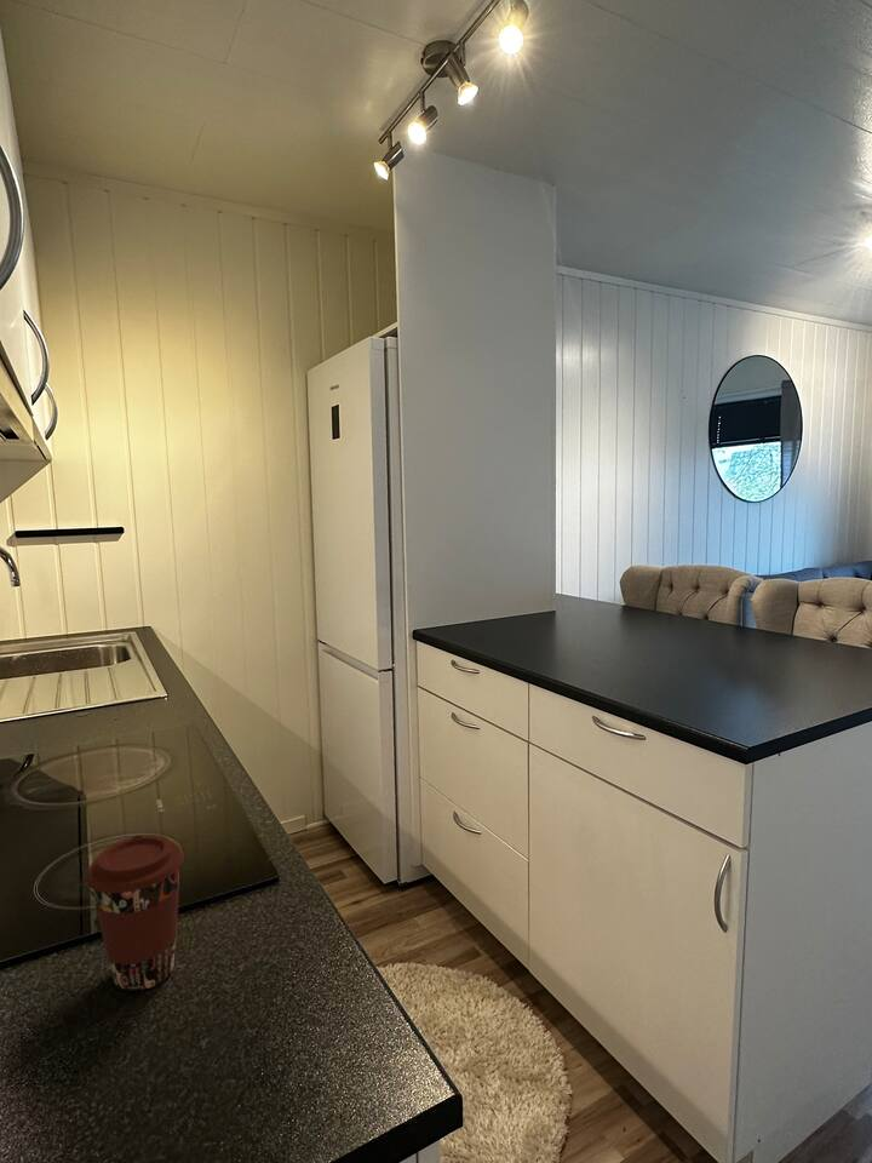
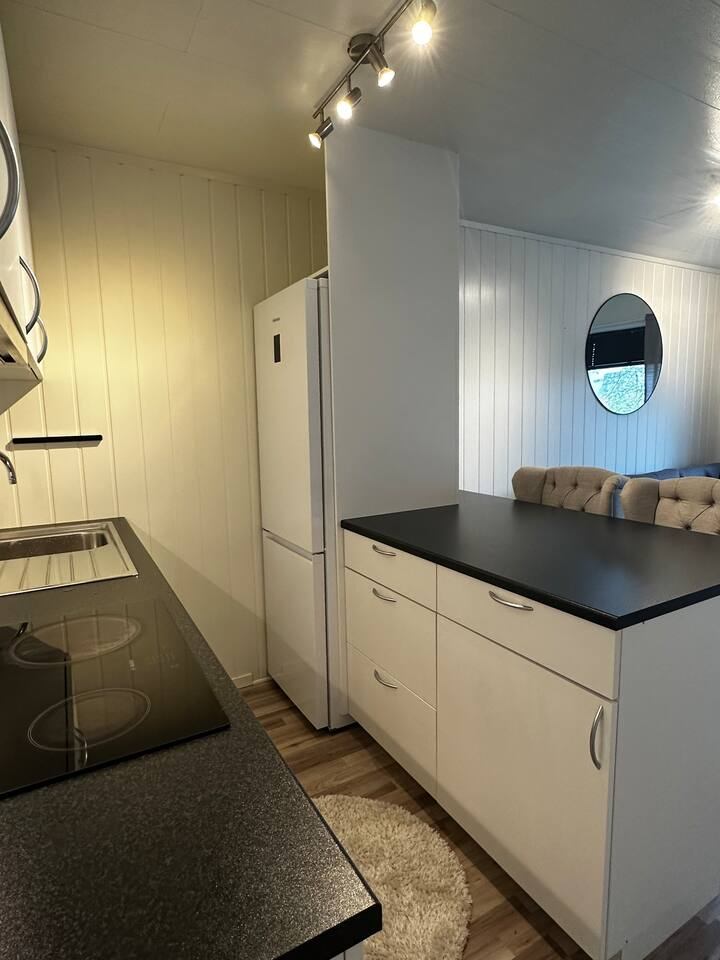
- coffee cup [85,833,185,992]
